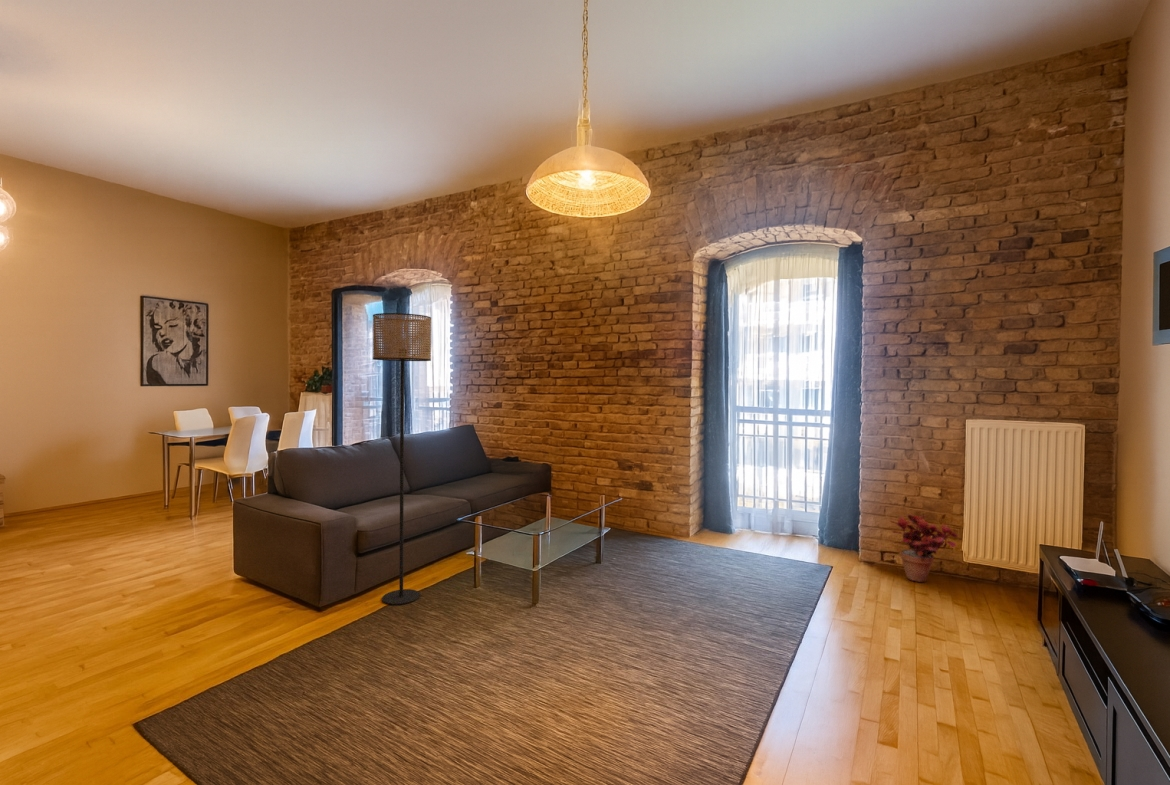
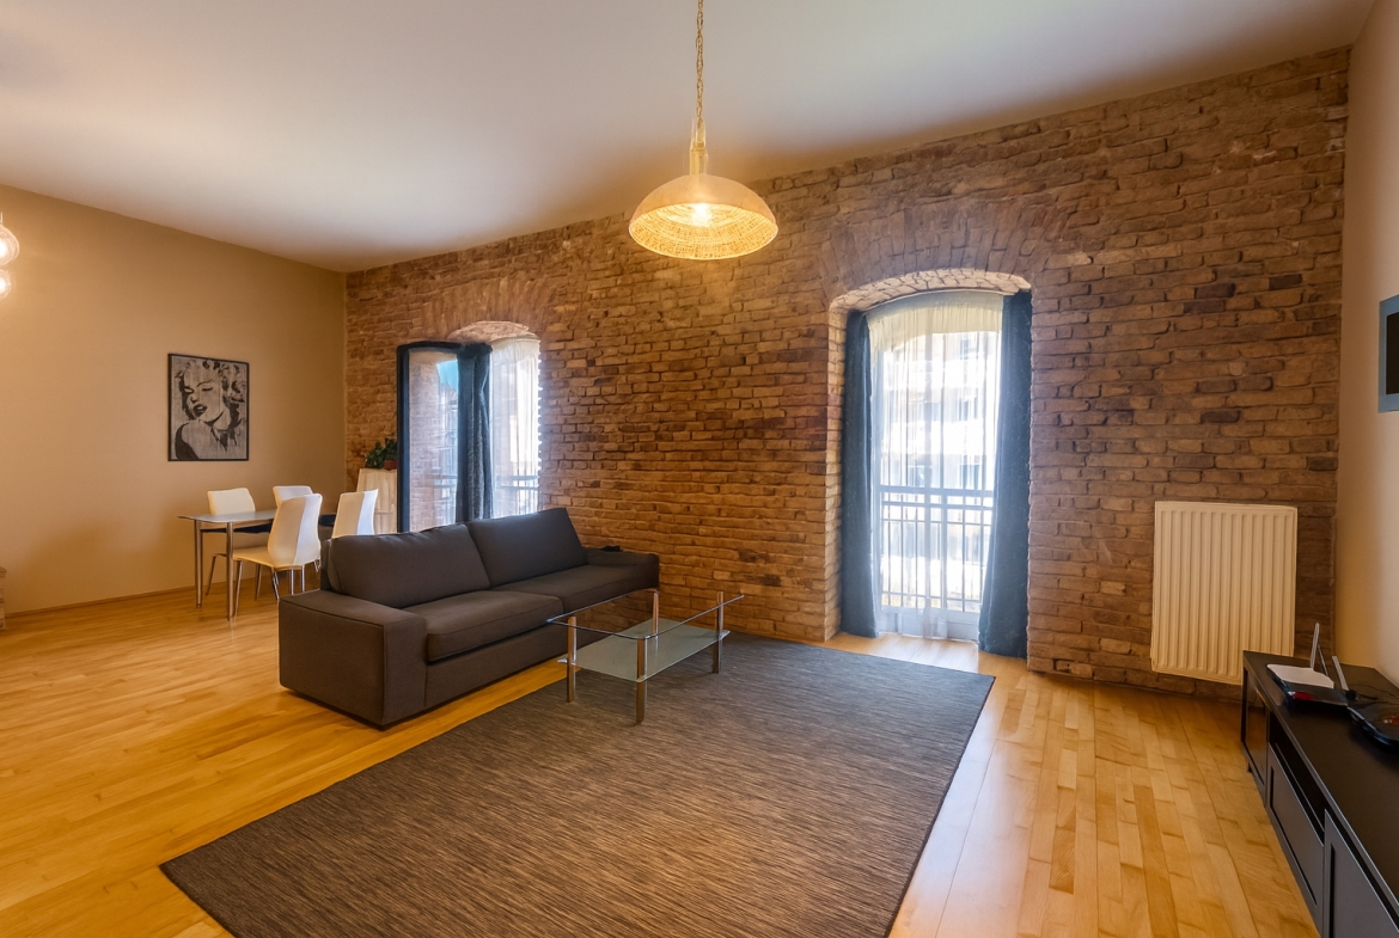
- floor lamp [372,312,432,606]
- potted plant [889,513,958,583]
